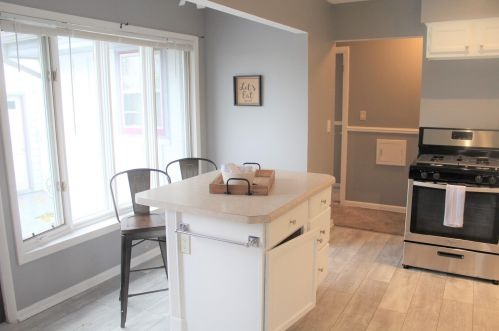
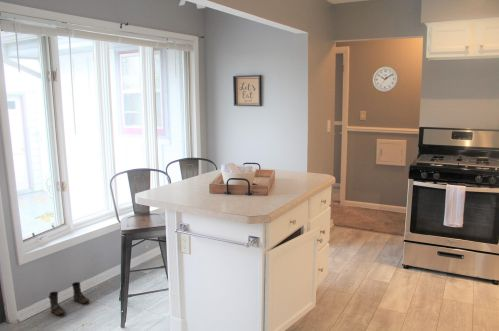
+ boots [48,281,91,316]
+ wall clock [372,66,399,93]
